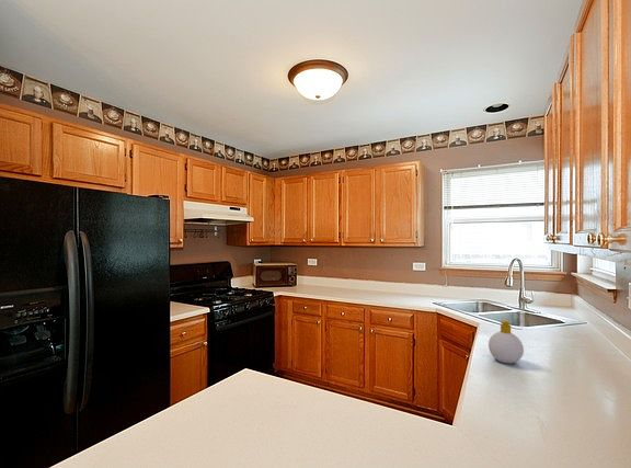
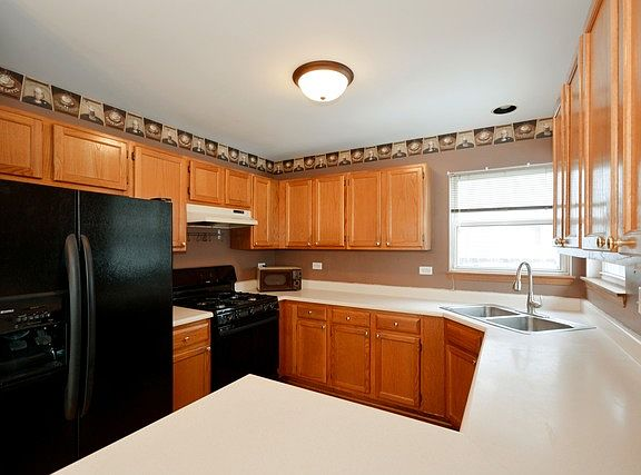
- soap bottle [487,319,525,365]
